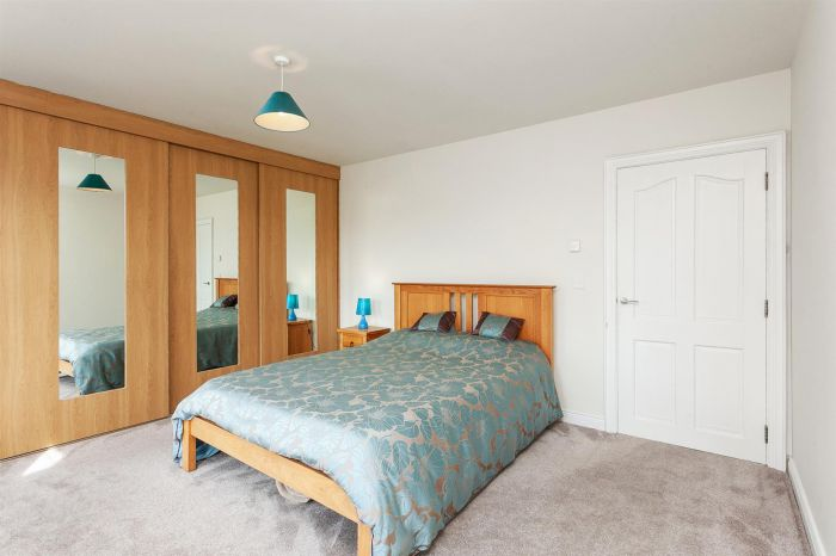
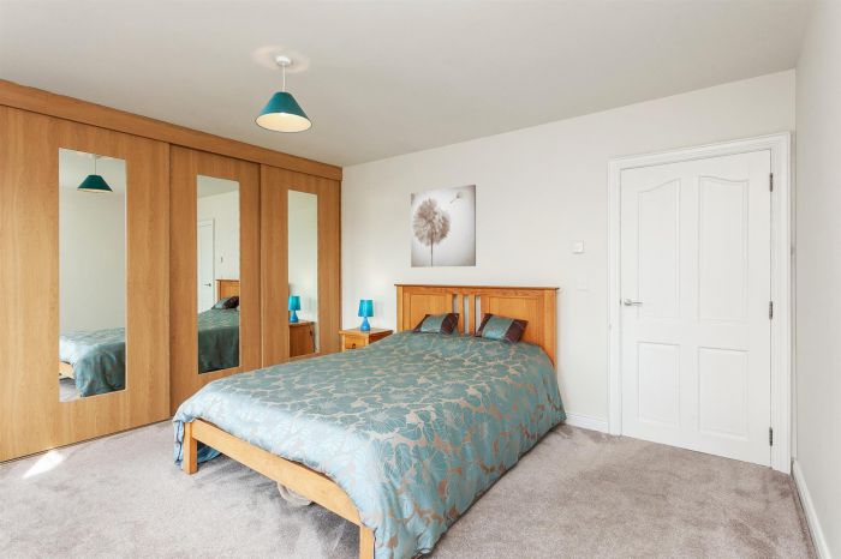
+ wall art [410,184,477,269]
